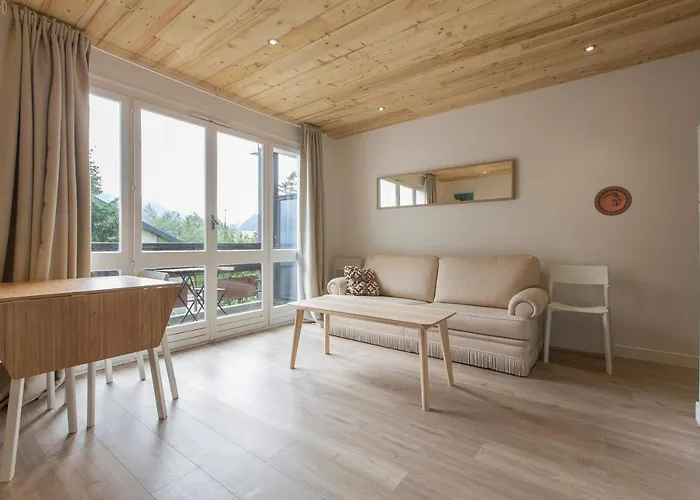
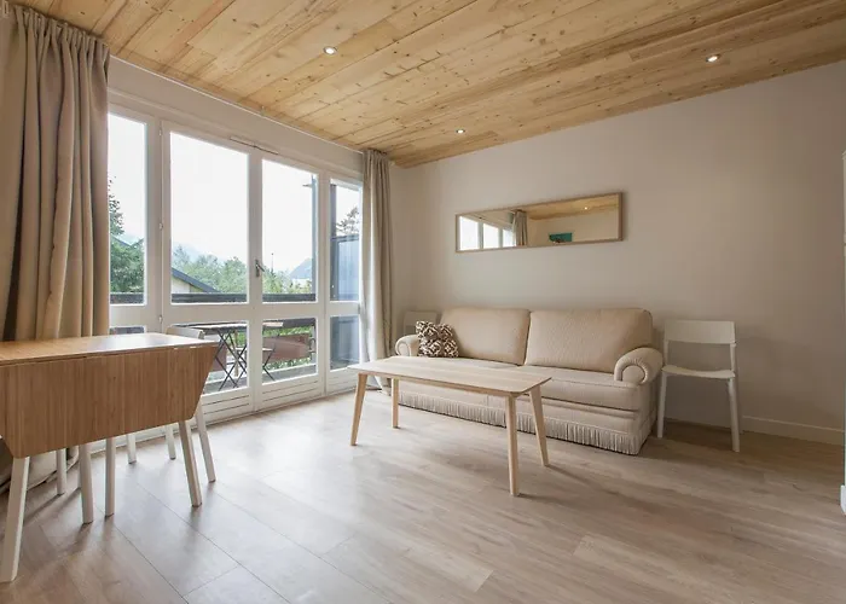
- decorative plate [593,185,633,217]
